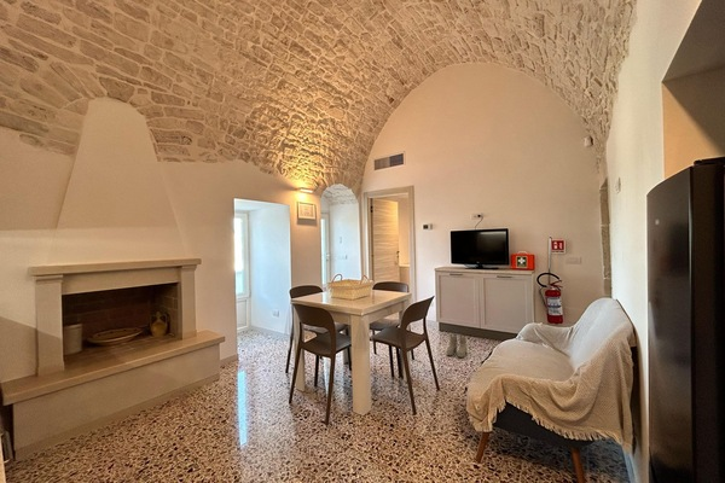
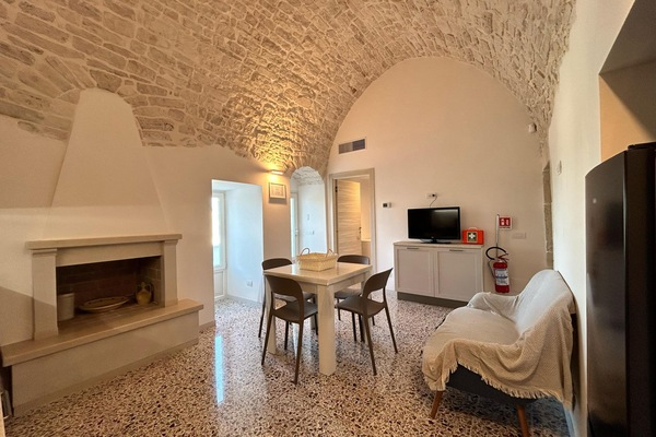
- boots [446,333,469,359]
